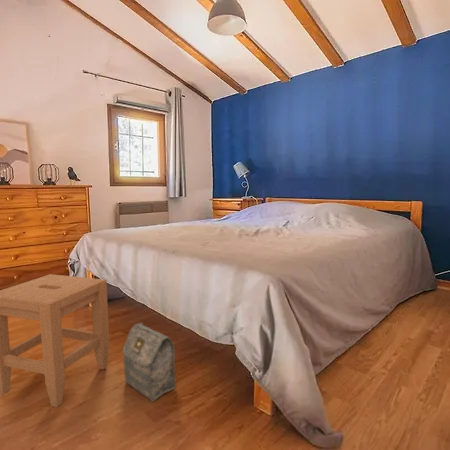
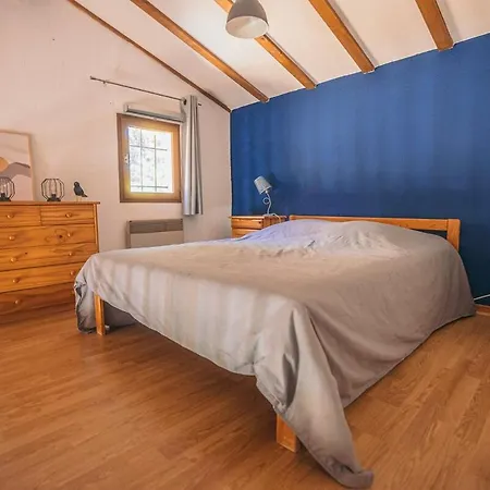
- stool [0,273,110,408]
- bag [122,322,177,403]
